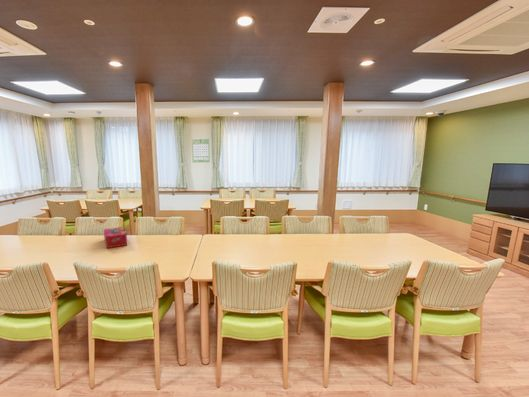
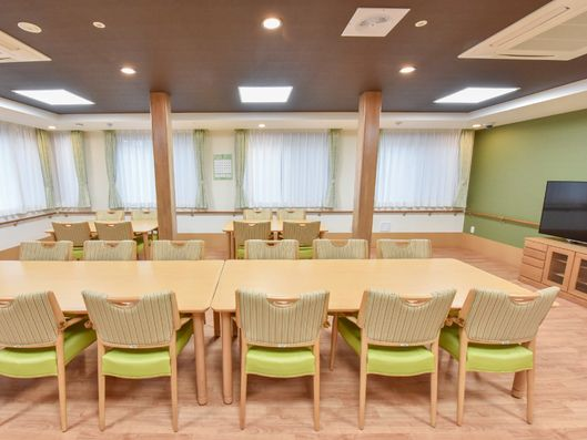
- tissue box [103,226,128,249]
